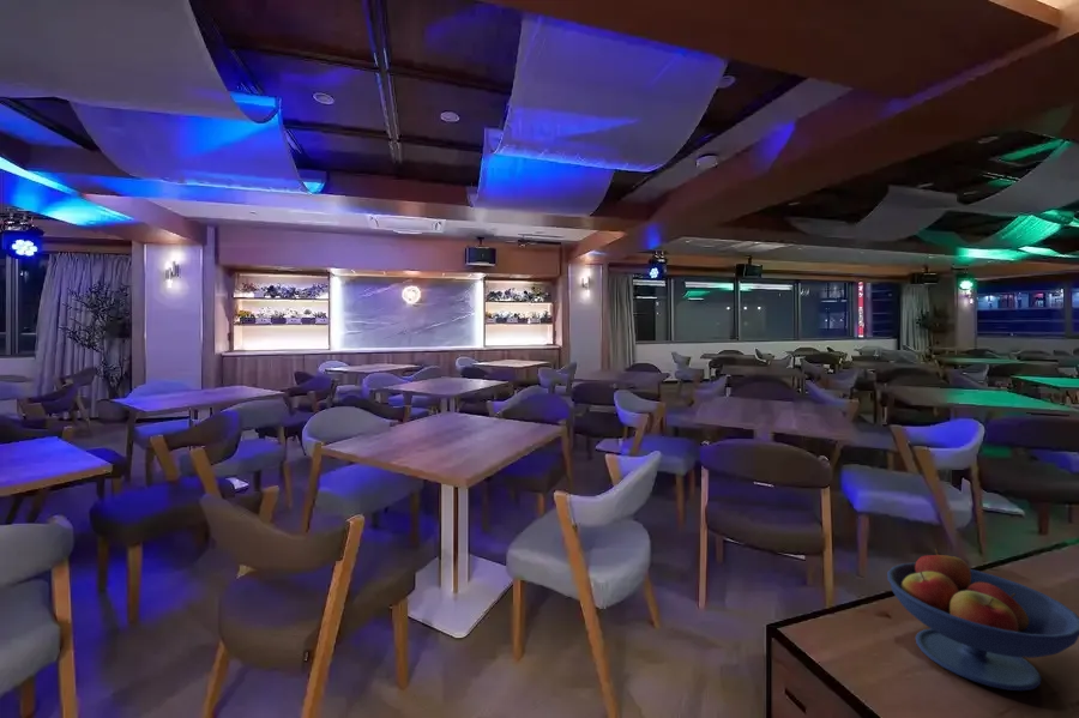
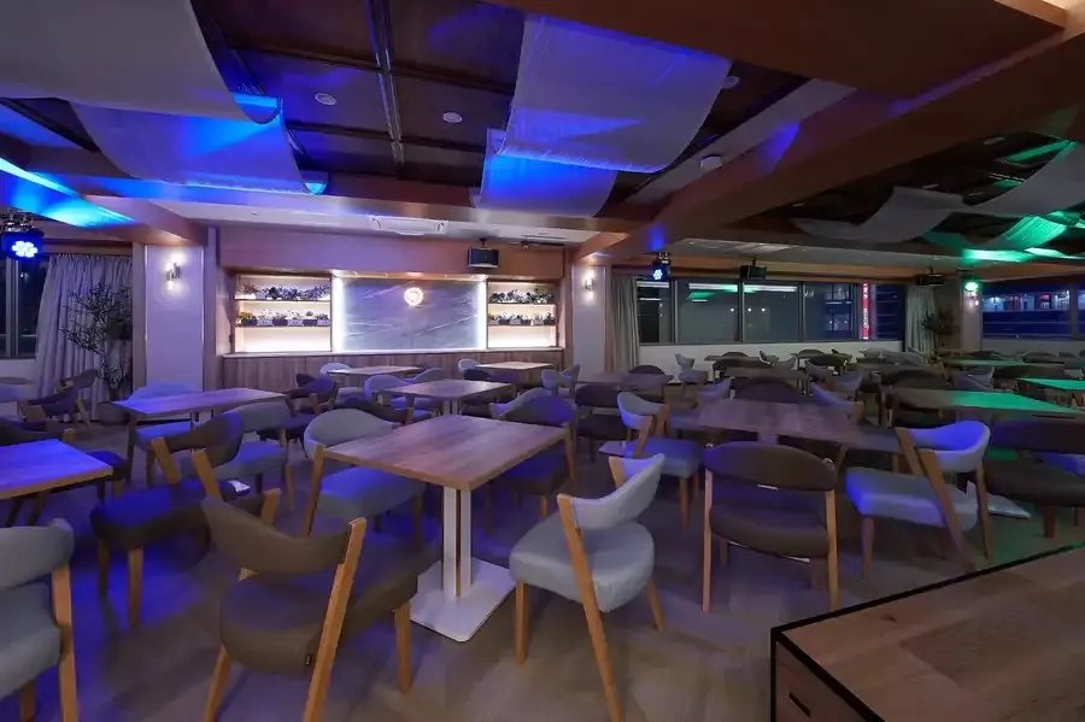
- fruit bowl [886,548,1079,692]
